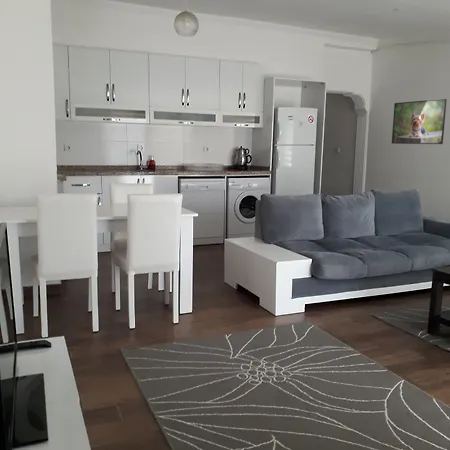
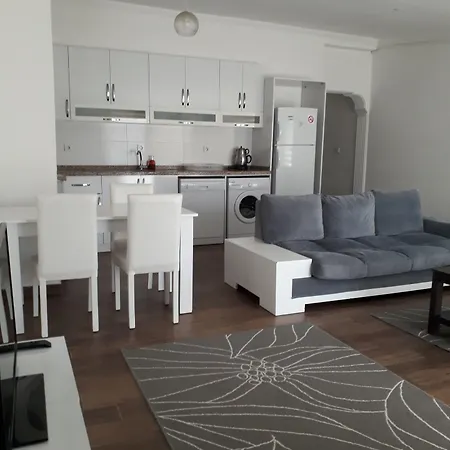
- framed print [391,98,448,145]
